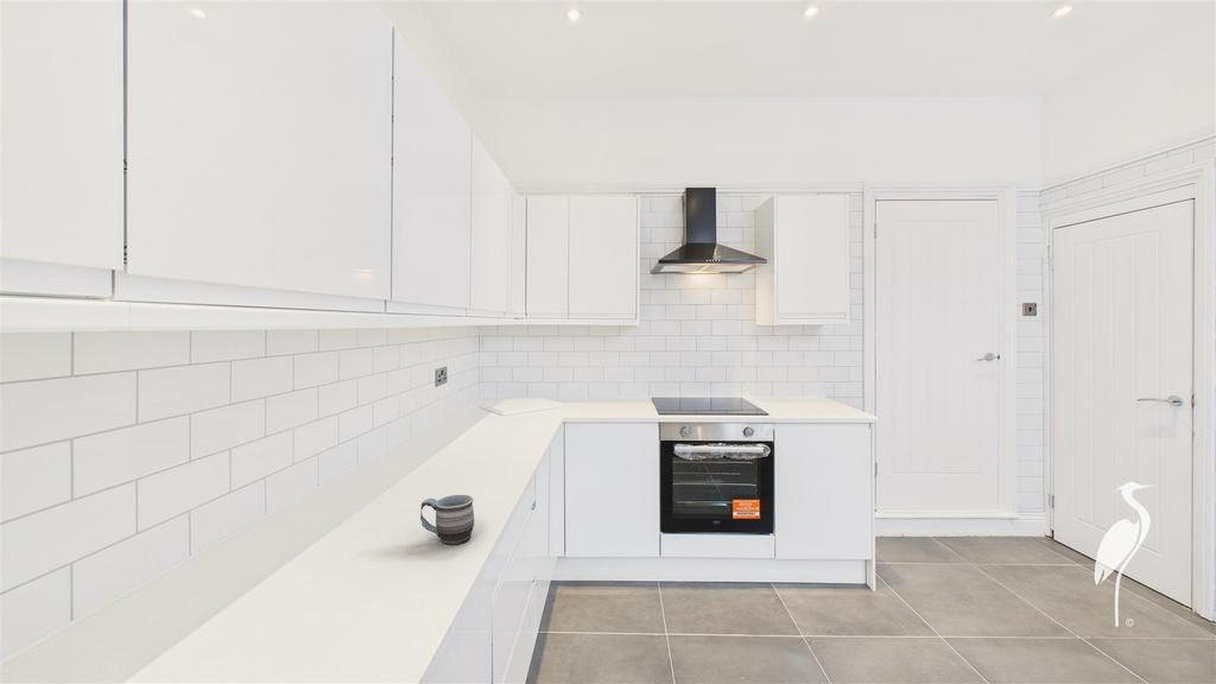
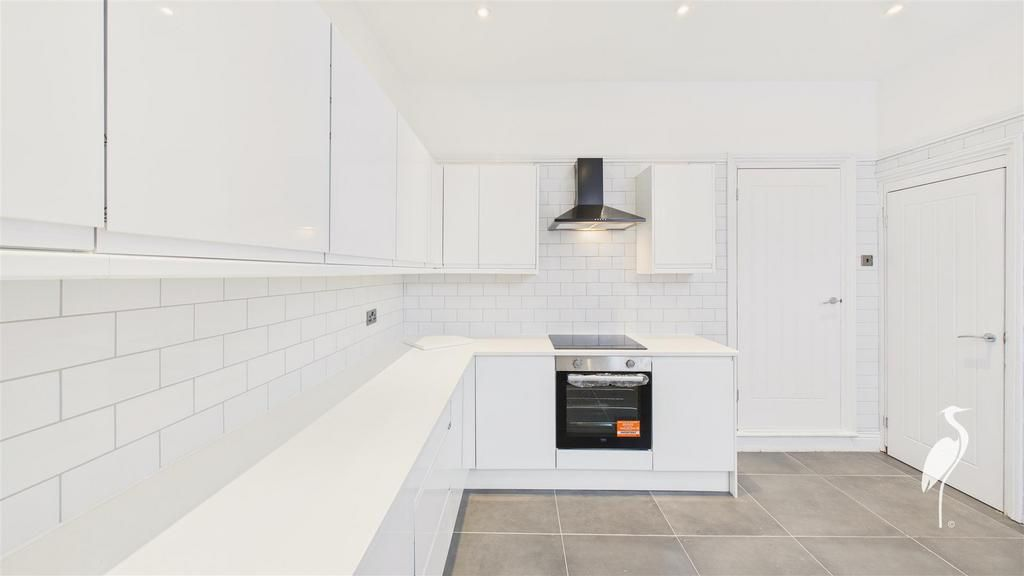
- mug [419,494,475,546]
